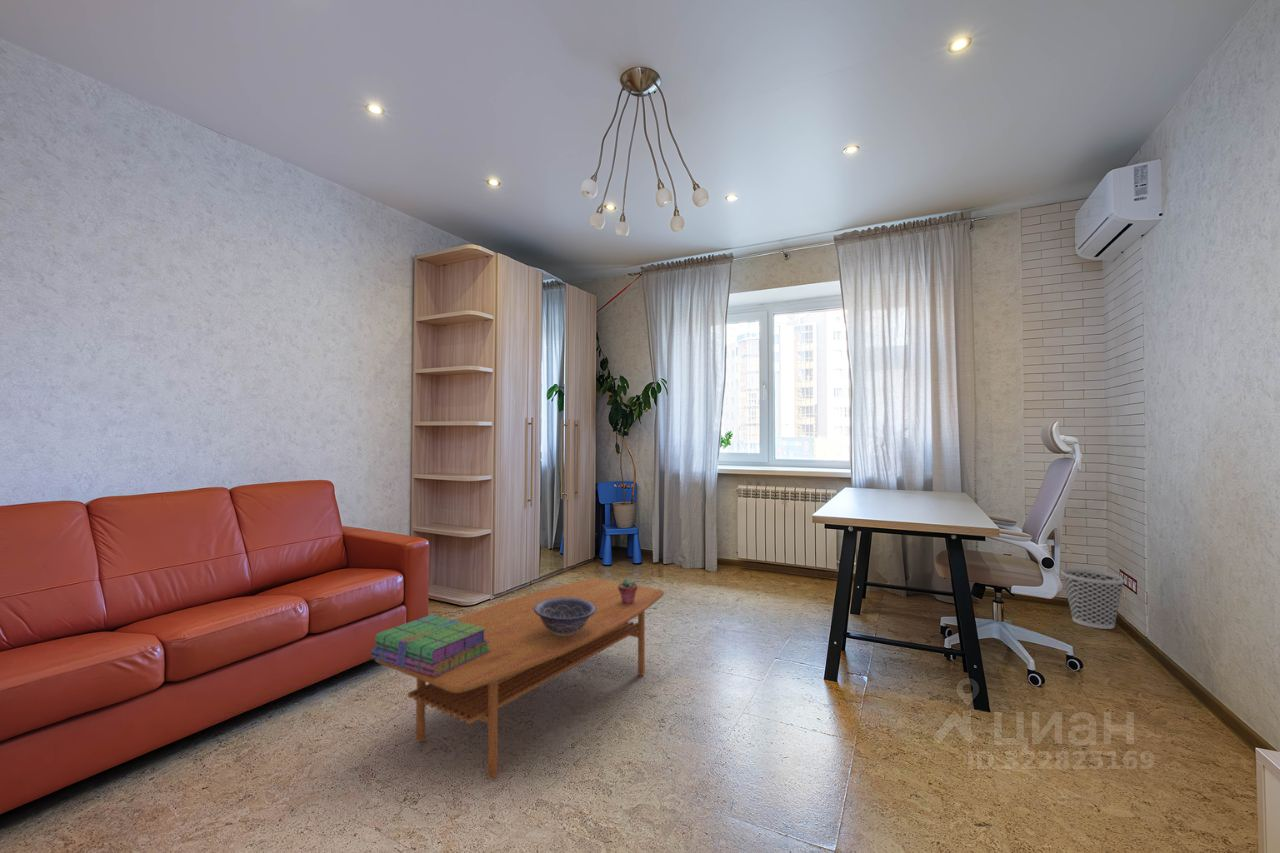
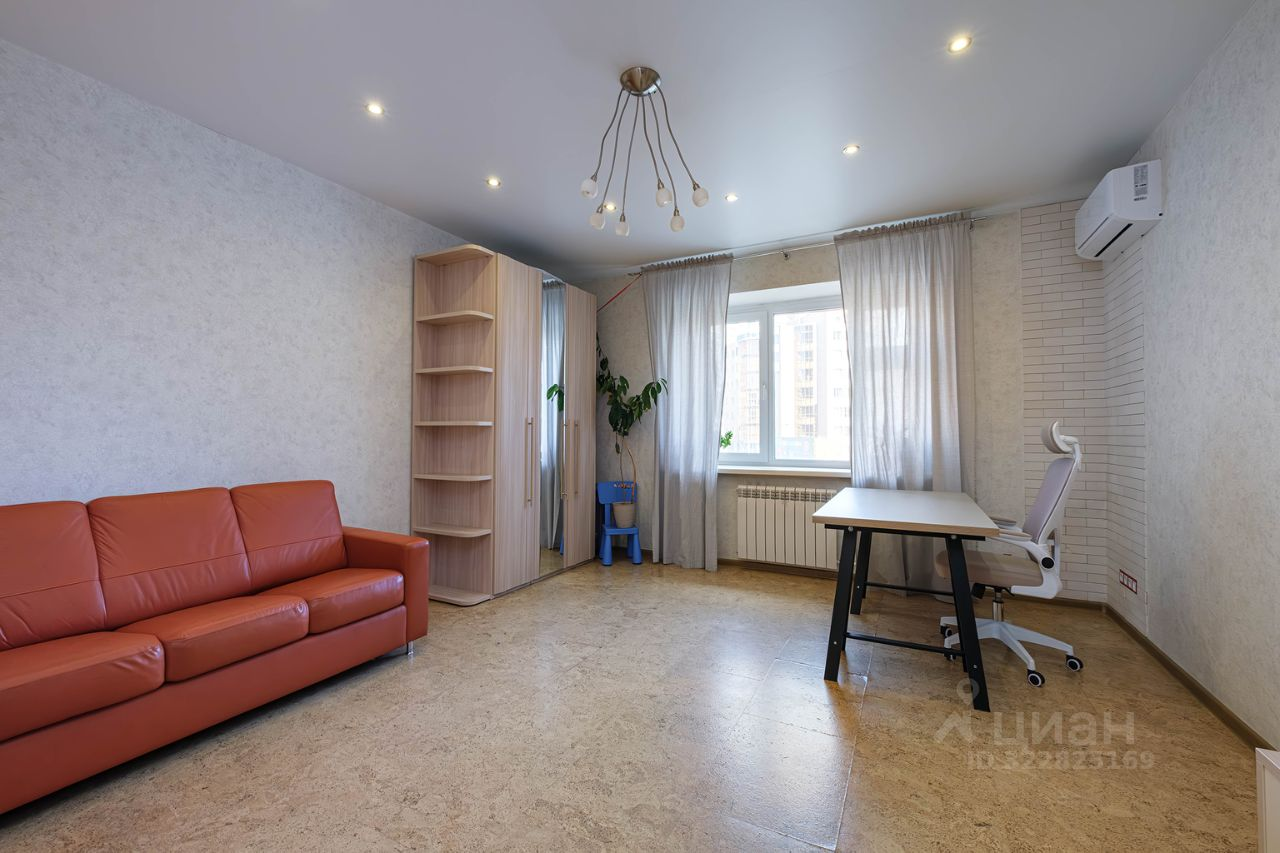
- stack of books [370,614,490,677]
- wastebasket [1060,568,1126,630]
- coffee table [374,577,665,780]
- decorative bowl [534,598,596,636]
- potted succulent [618,577,638,605]
